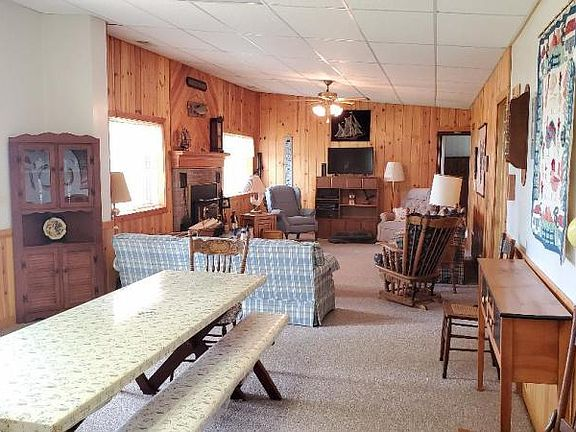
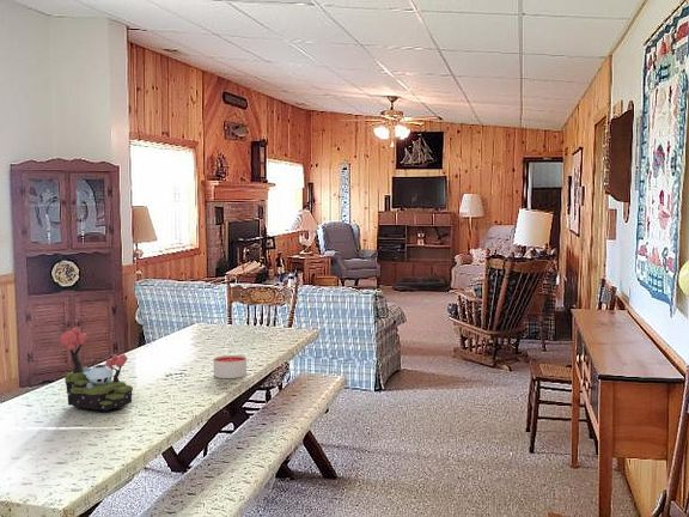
+ candle [213,354,248,379]
+ plant [60,327,134,412]
